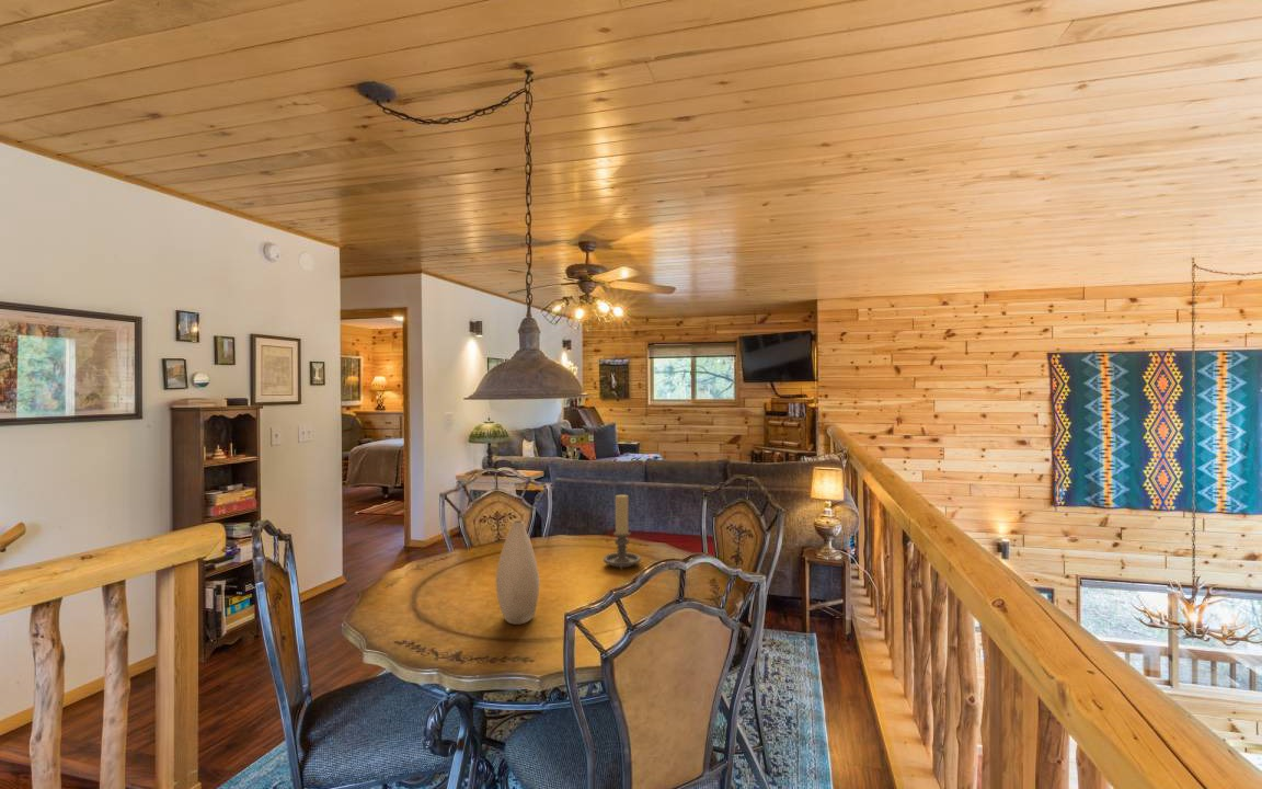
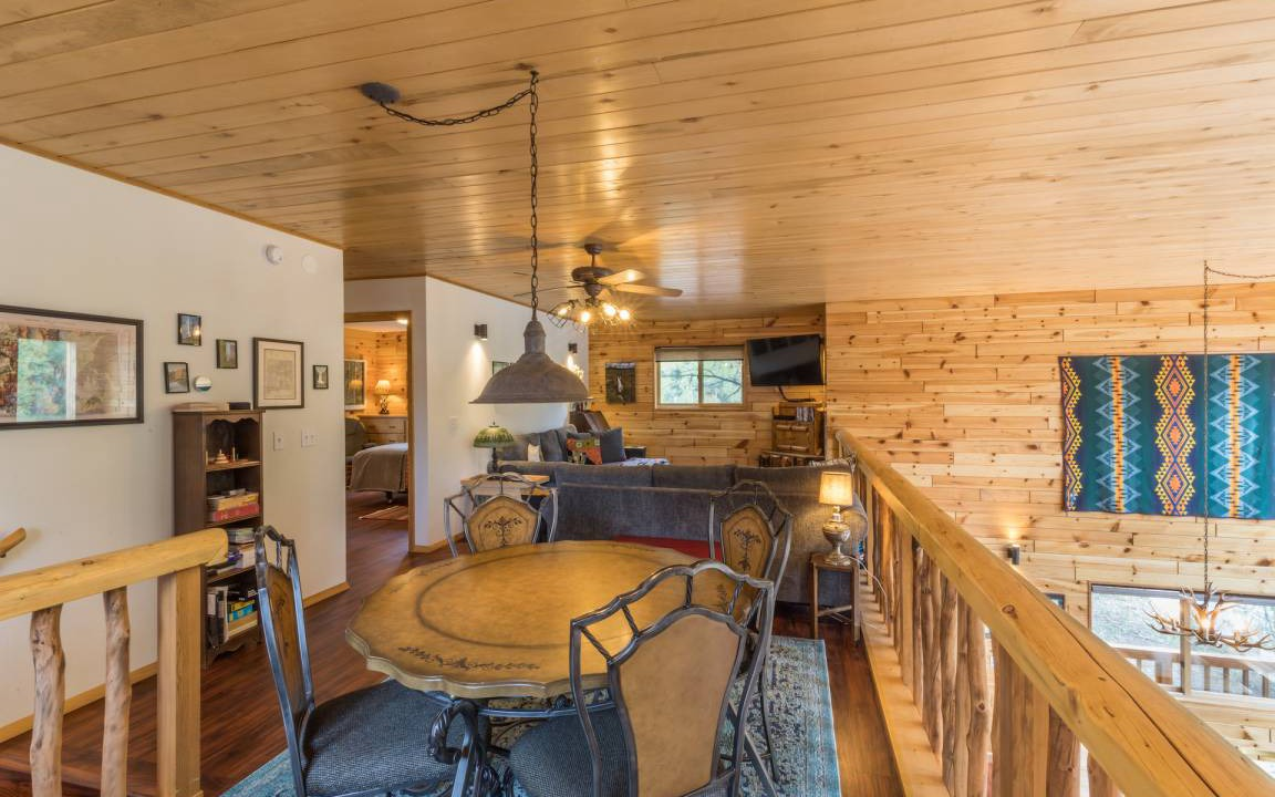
- vase [495,519,541,626]
- candle holder [603,493,642,572]
